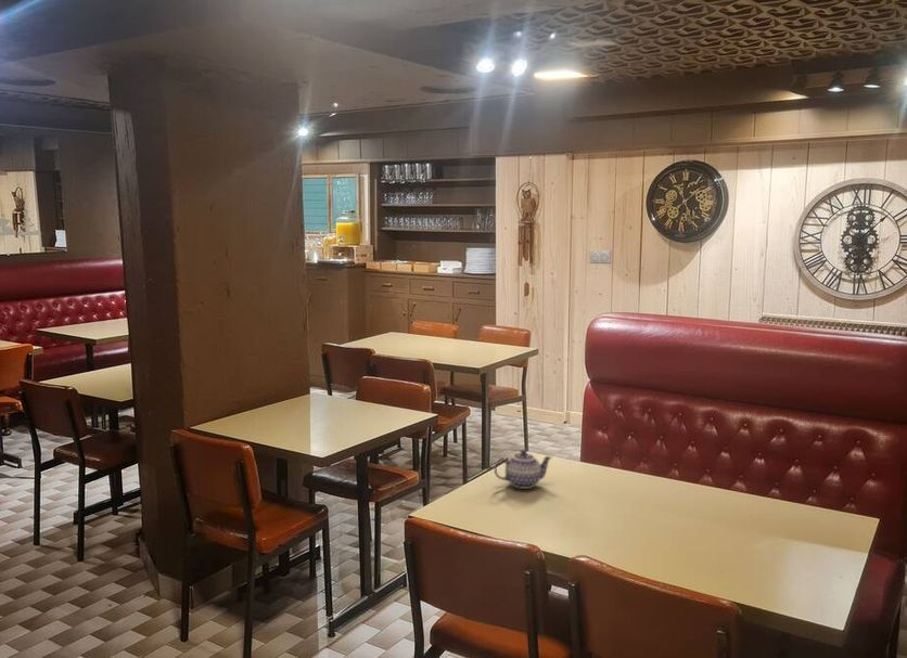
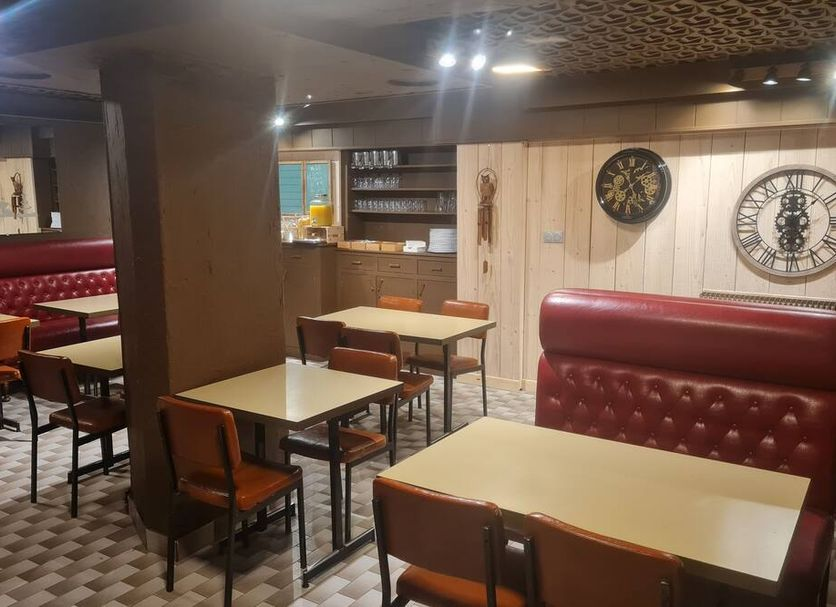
- teapot [494,449,553,490]
